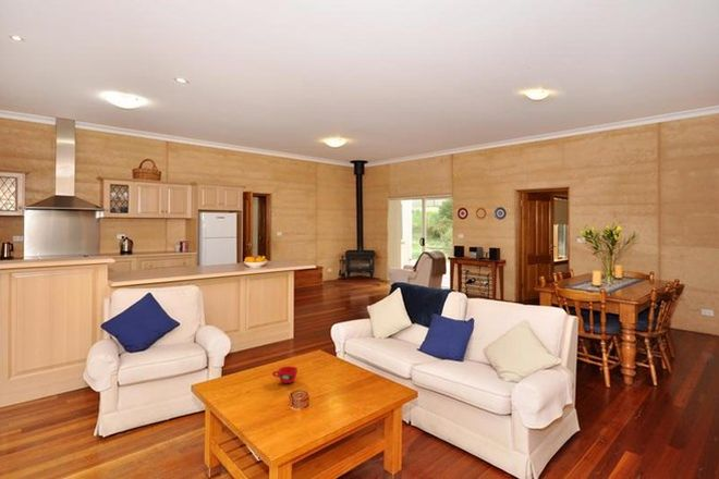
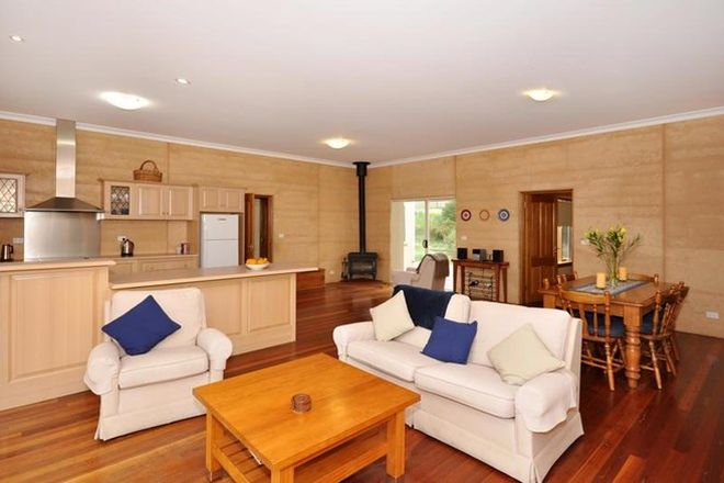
- cup [271,365,298,384]
